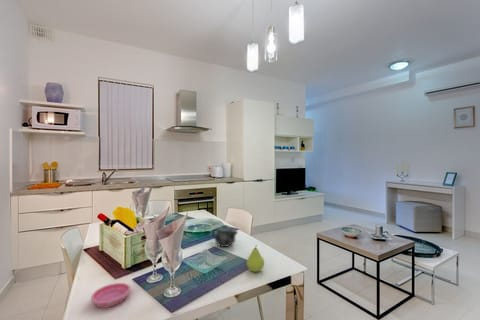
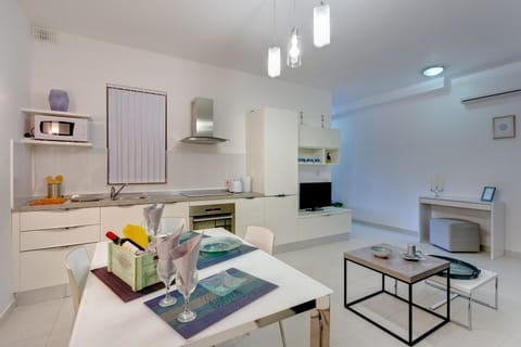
- fruit [246,244,265,273]
- chinaware [211,224,239,248]
- saucer [90,282,131,309]
